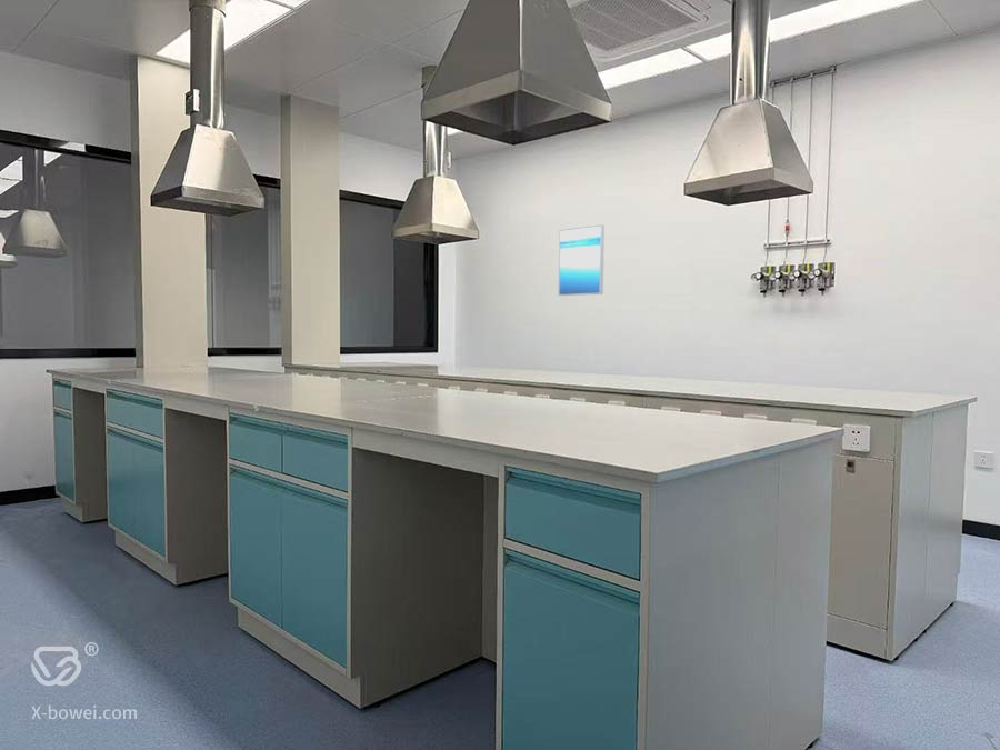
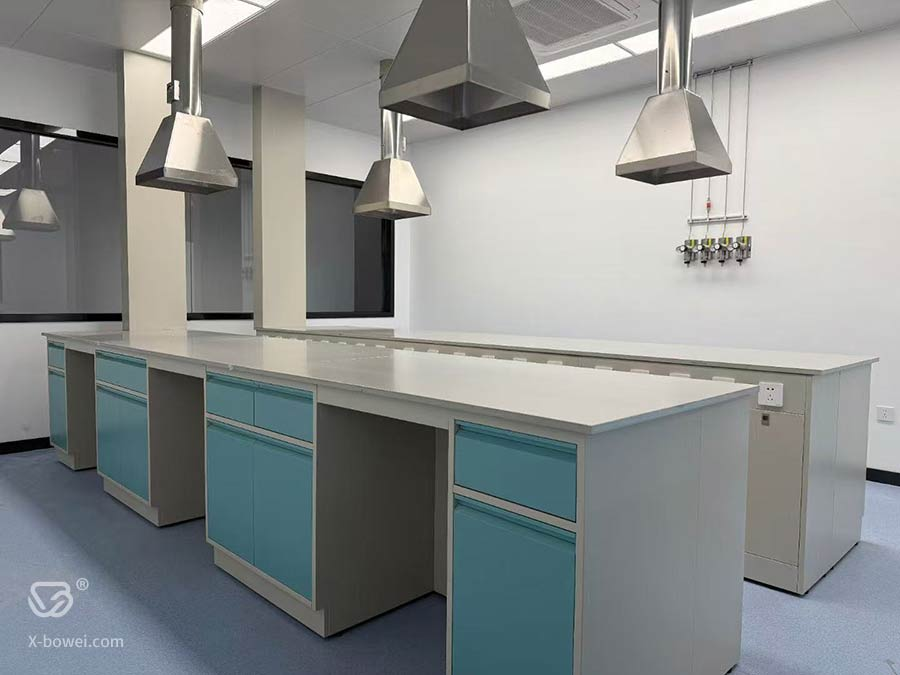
- wall art [557,223,606,297]
